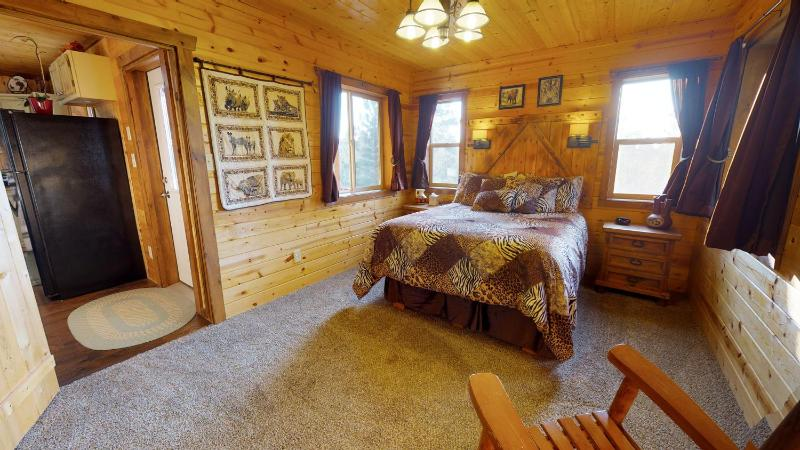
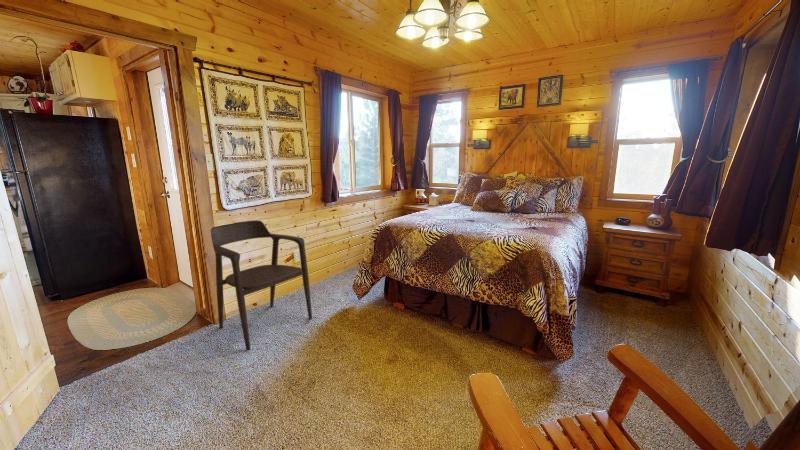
+ armchair [210,219,313,351]
